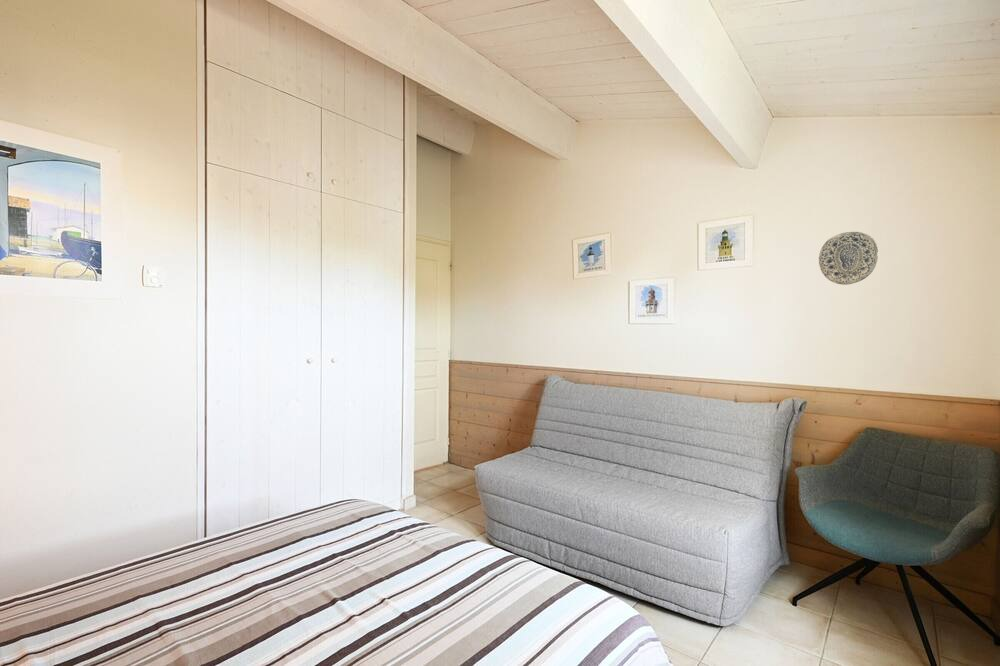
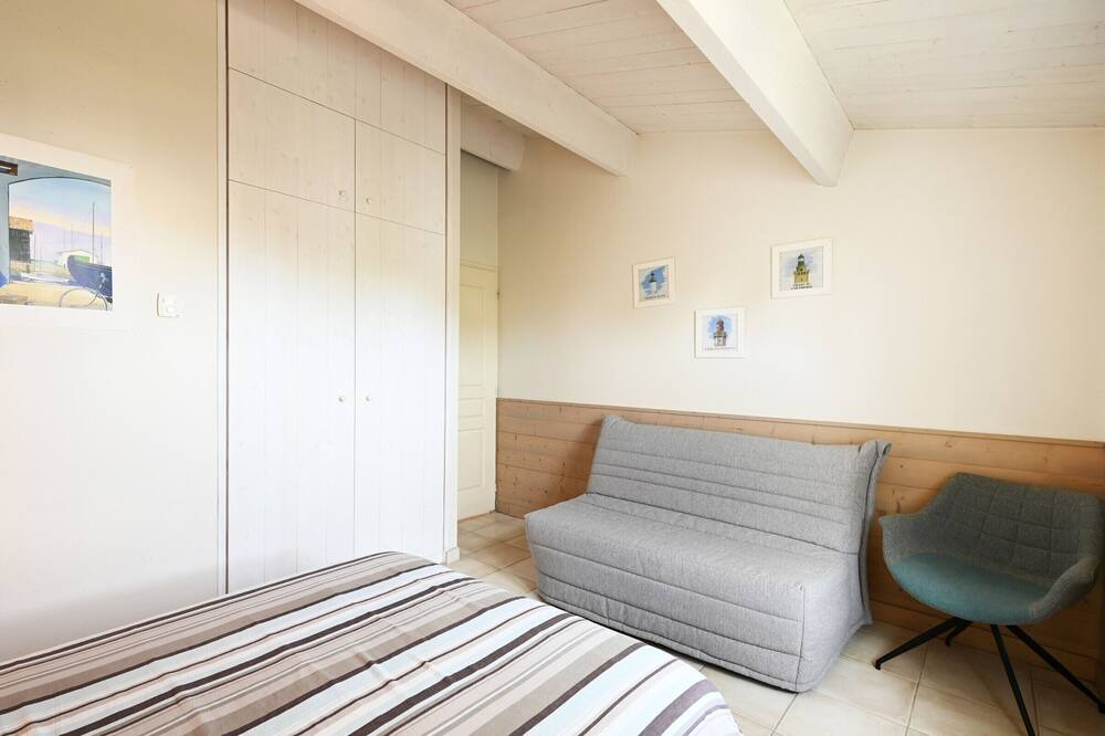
- decorative plate [818,231,879,286]
